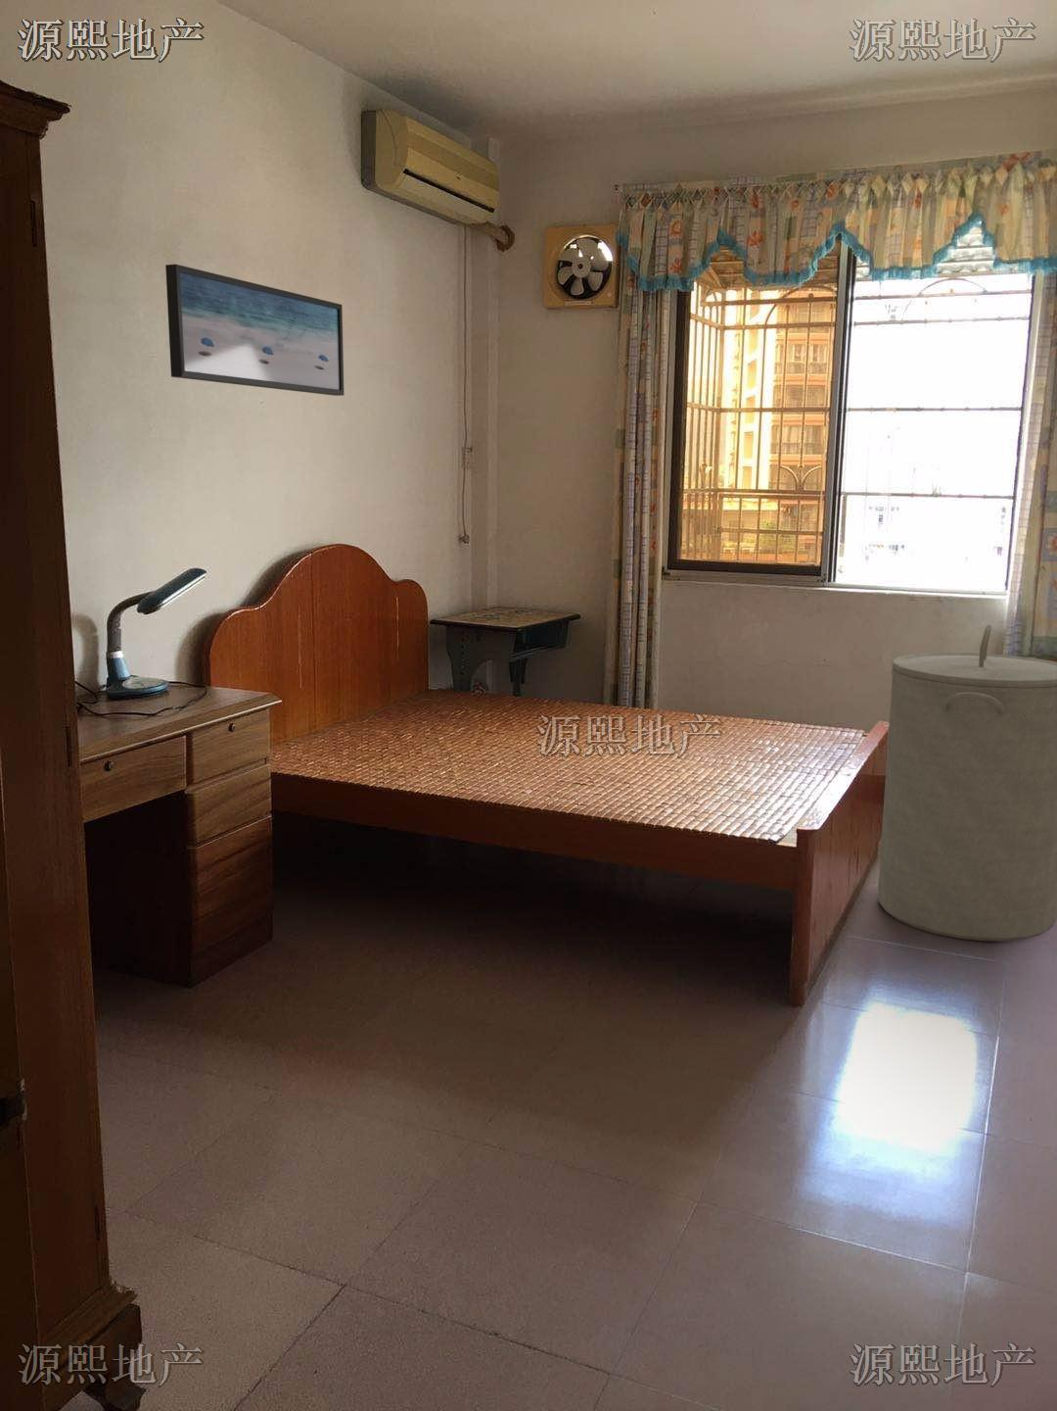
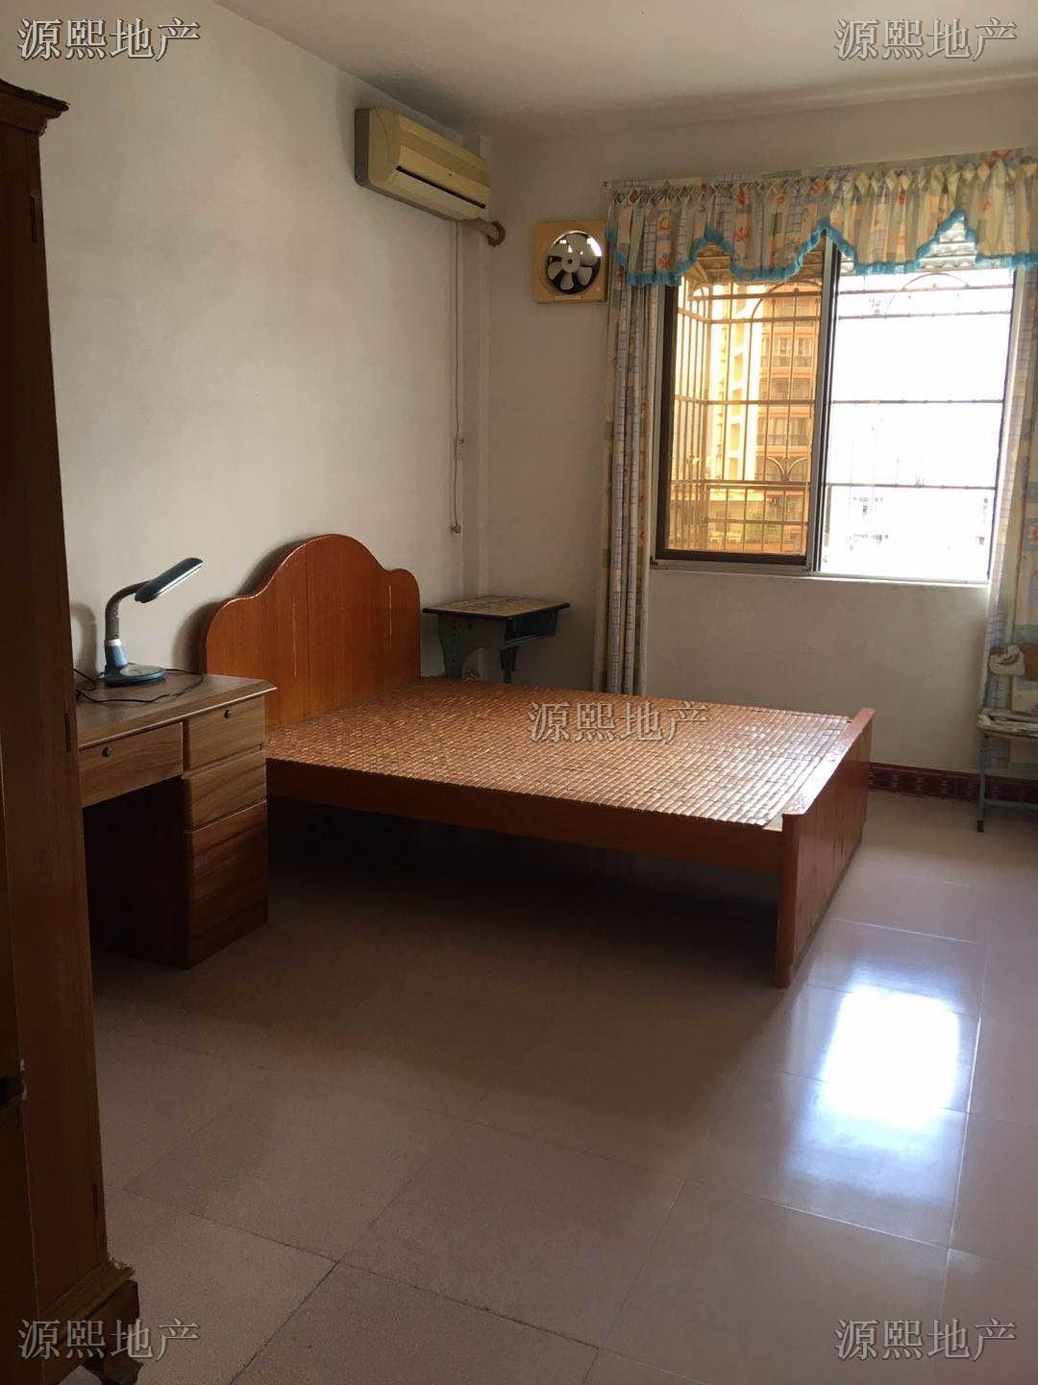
- laundry hamper [877,623,1057,942]
- wall art [164,263,345,397]
